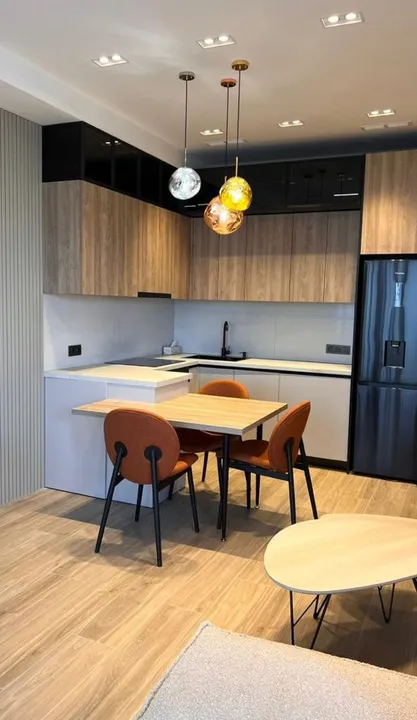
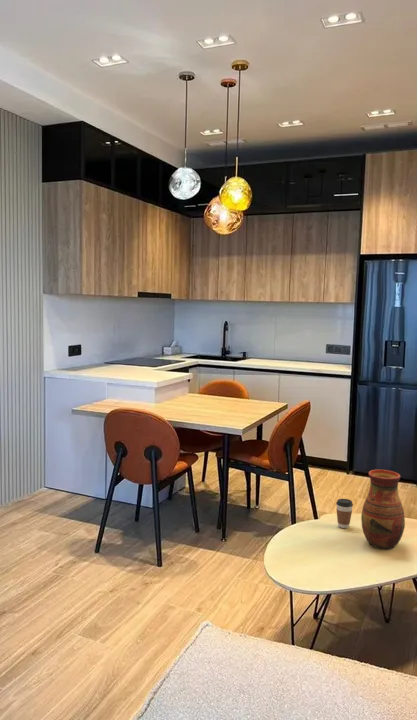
+ coffee cup [335,498,354,529]
+ vase [360,469,406,550]
